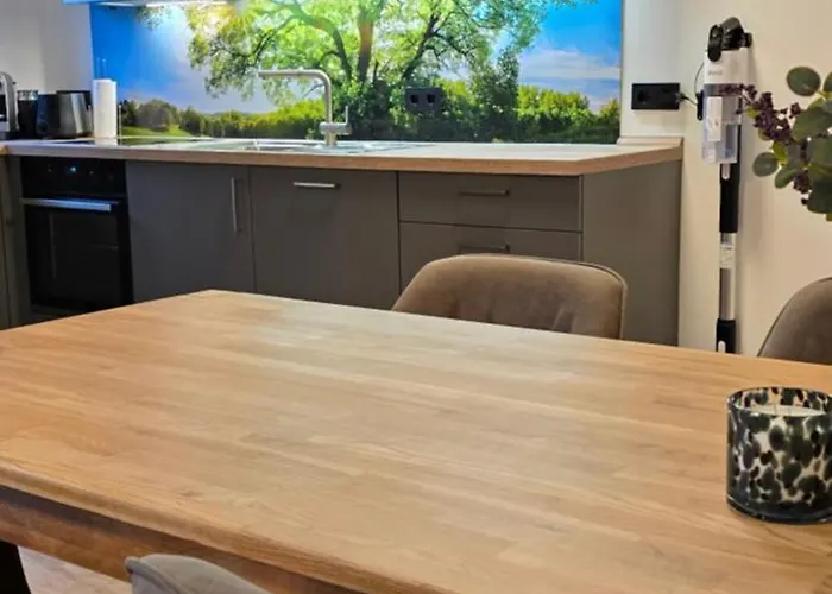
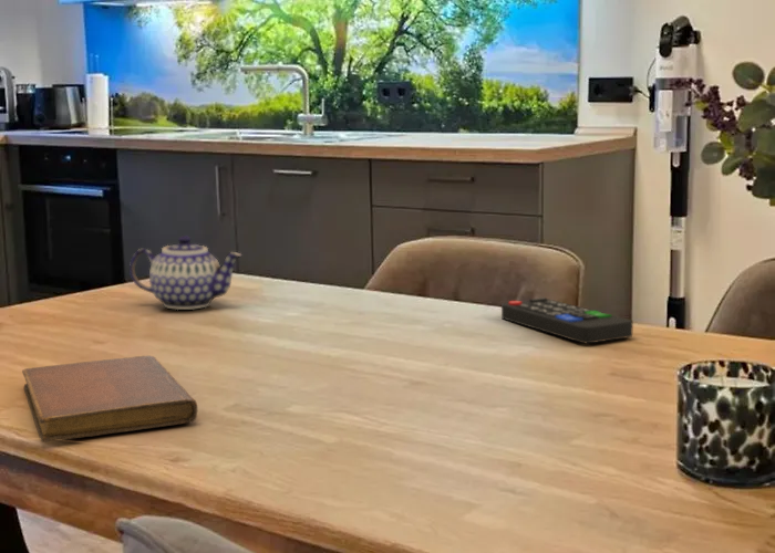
+ remote control [500,296,634,344]
+ notebook [21,355,198,444]
+ teapot [128,234,244,311]
